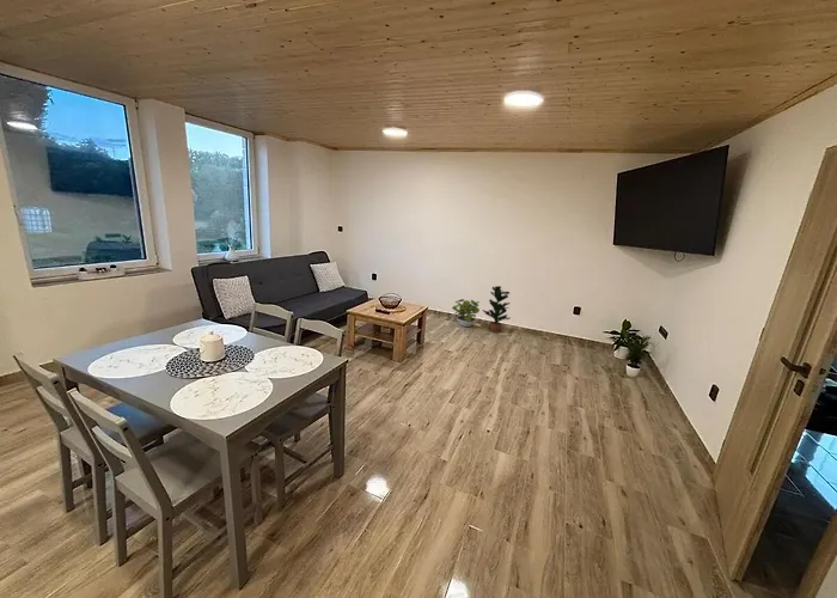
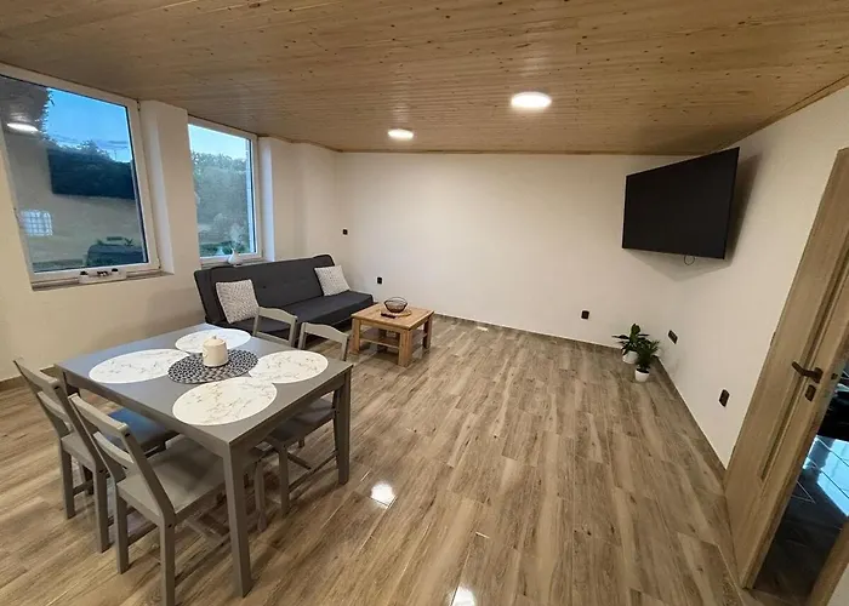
- potted plant [482,285,512,334]
- potted plant [451,298,481,328]
